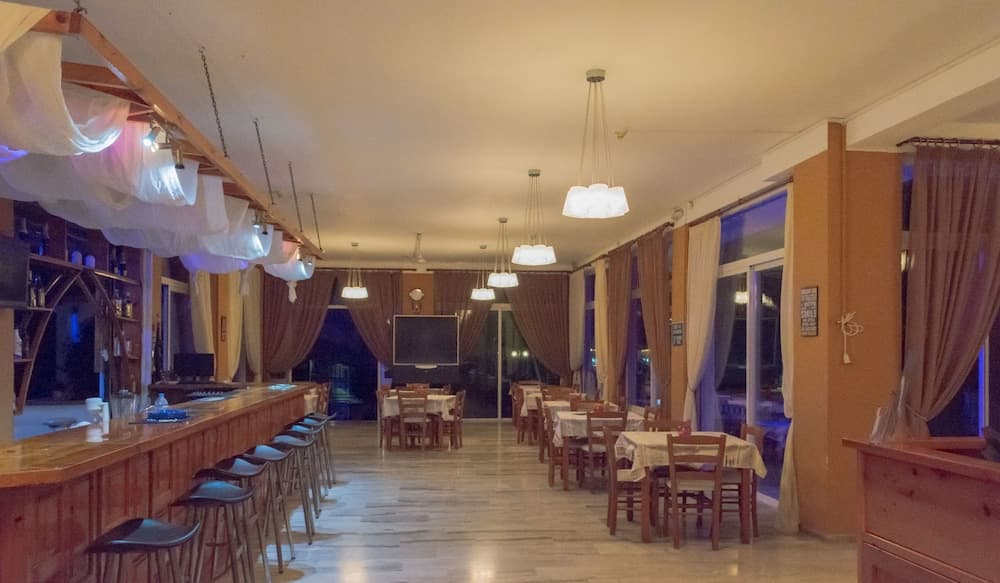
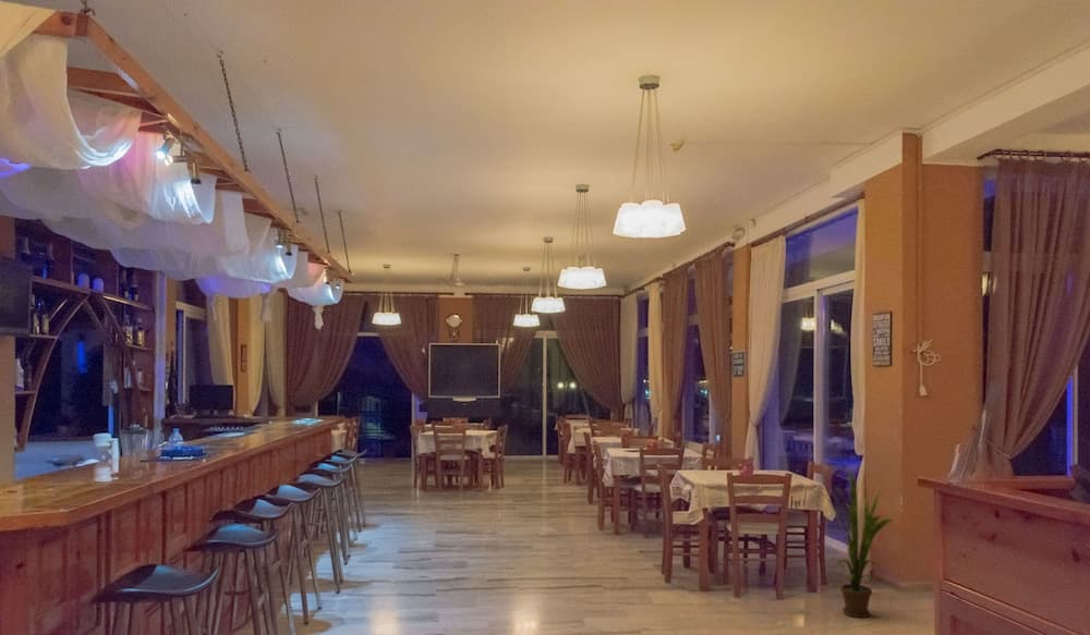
+ house plant [813,466,894,619]
